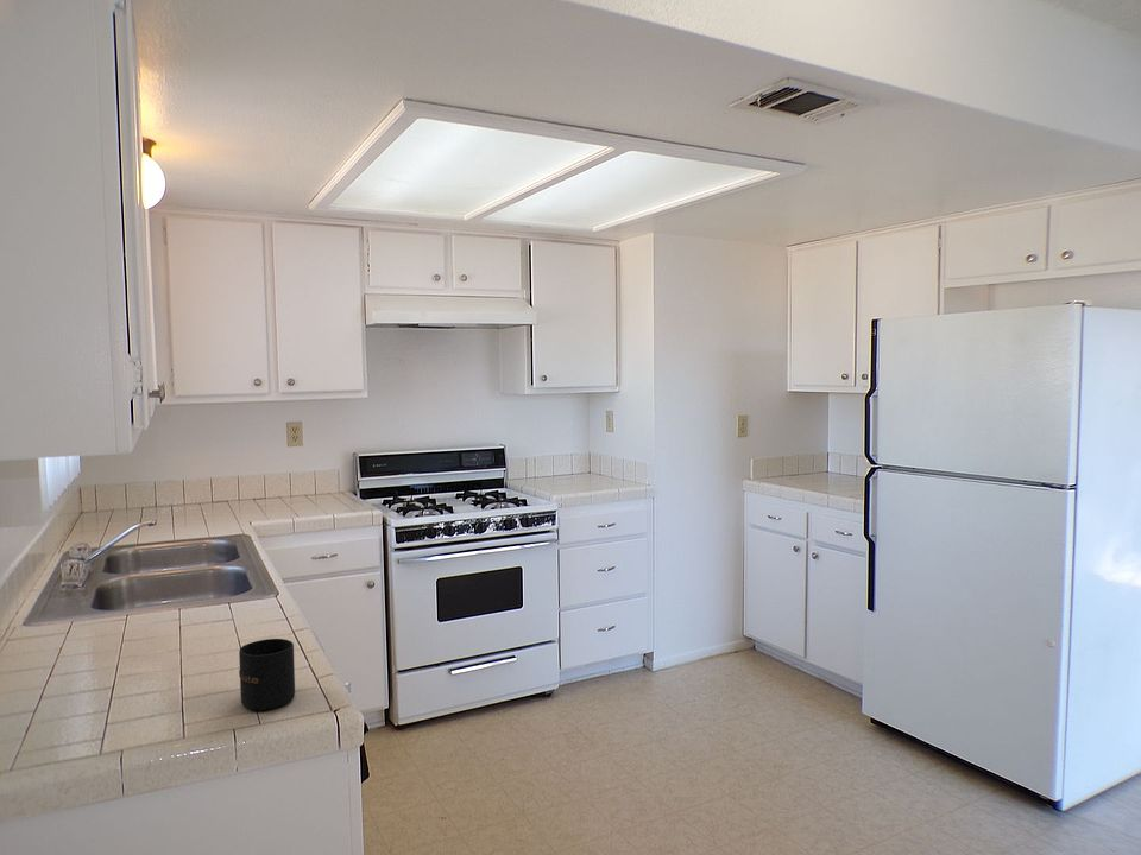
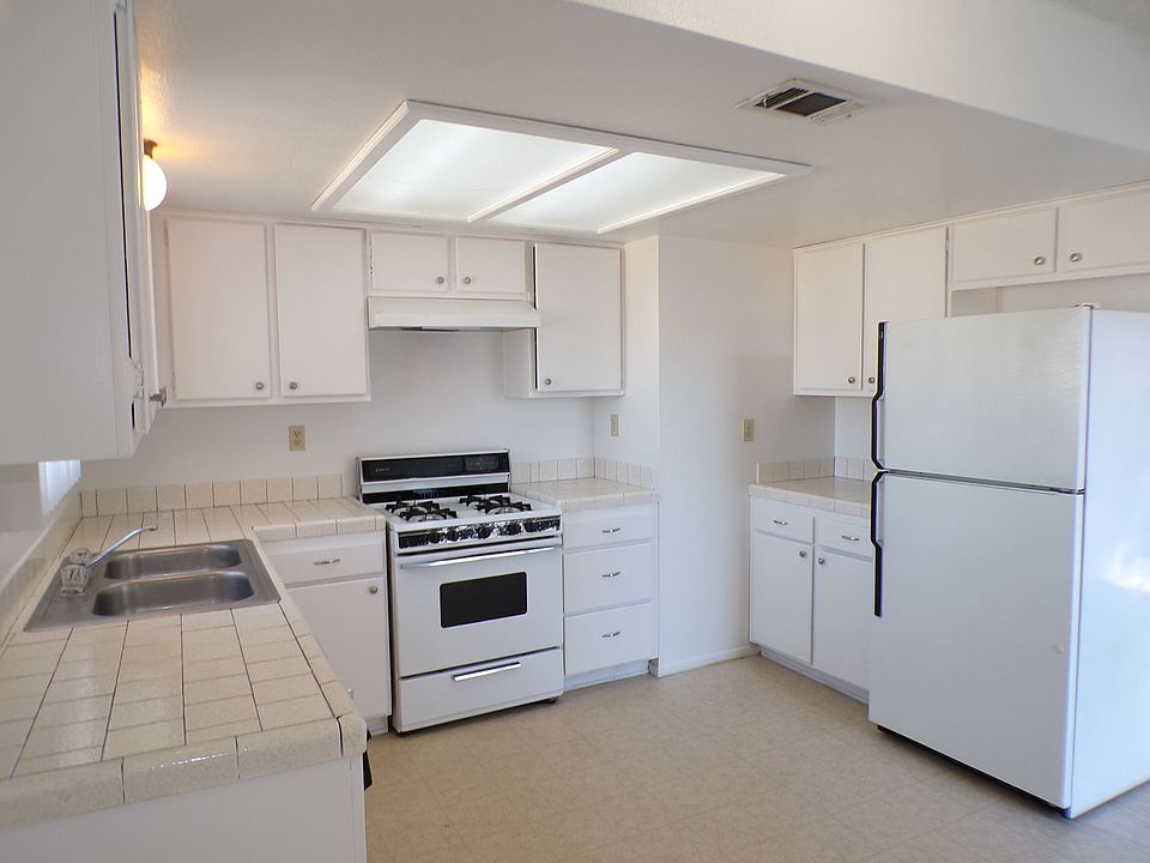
- mug [238,638,296,711]
